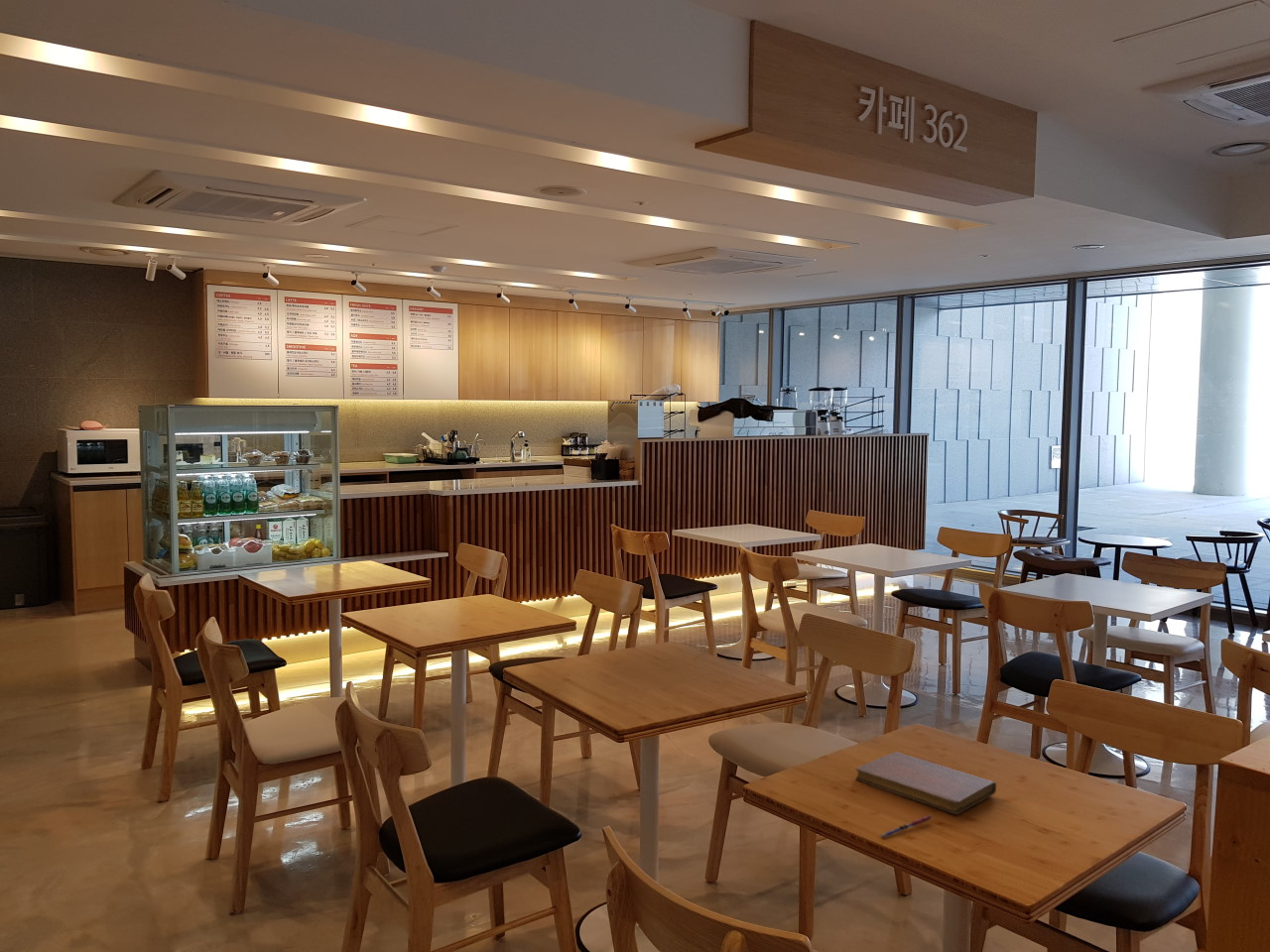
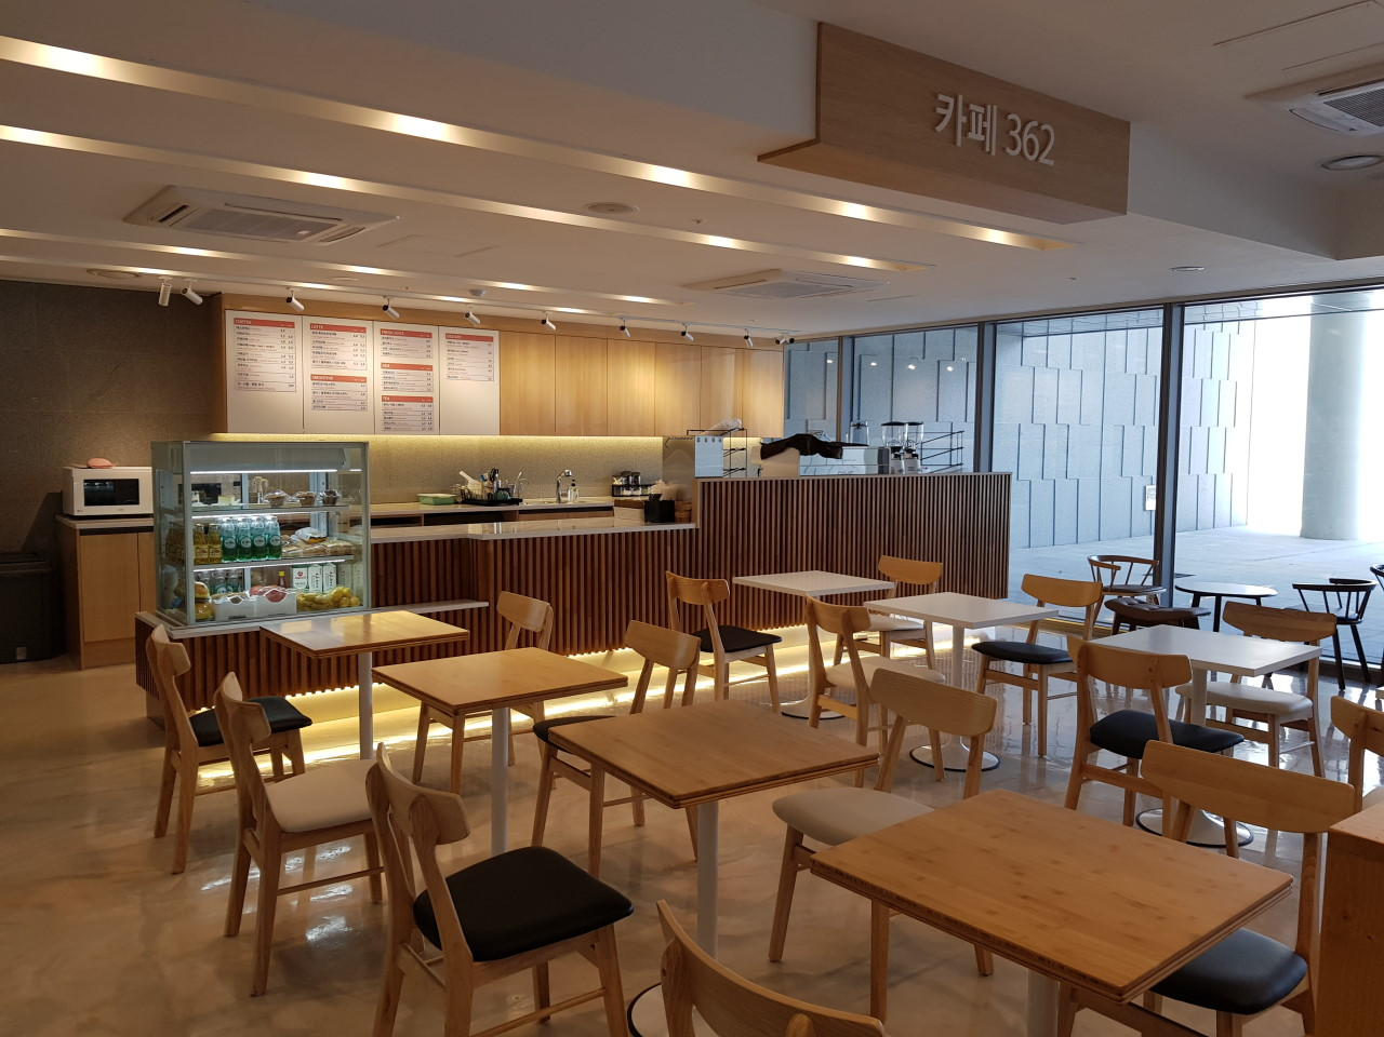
- notebook [855,751,997,815]
- pen [878,815,934,839]
